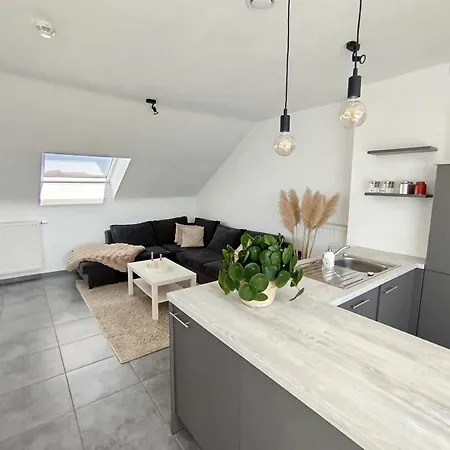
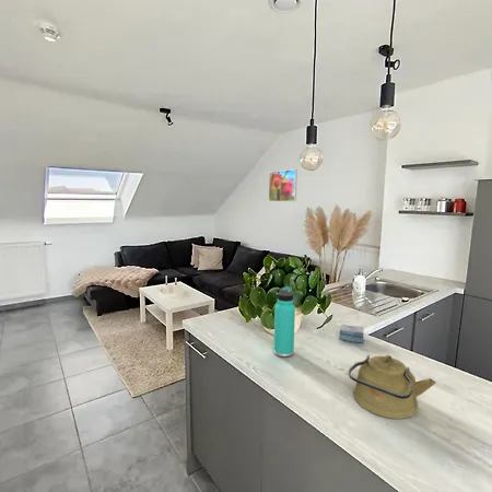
+ thermos bottle [273,285,296,358]
+ kettle [348,354,437,420]
+ sponge [339,324,364,344]
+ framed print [268,168,298,202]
